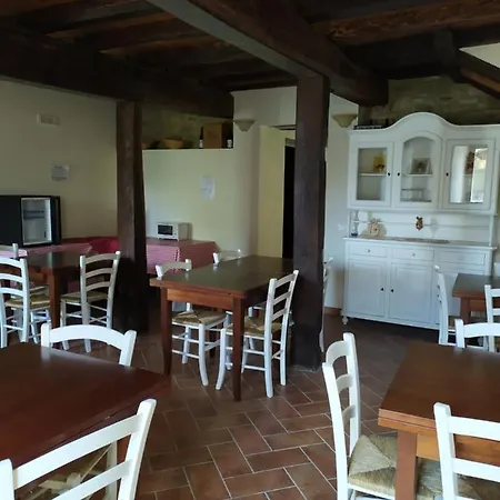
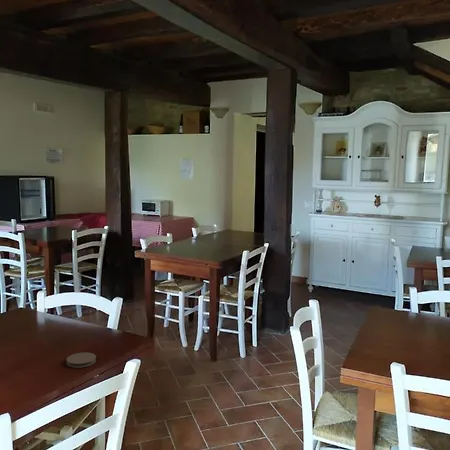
+ coaster [65,351,97,369]
